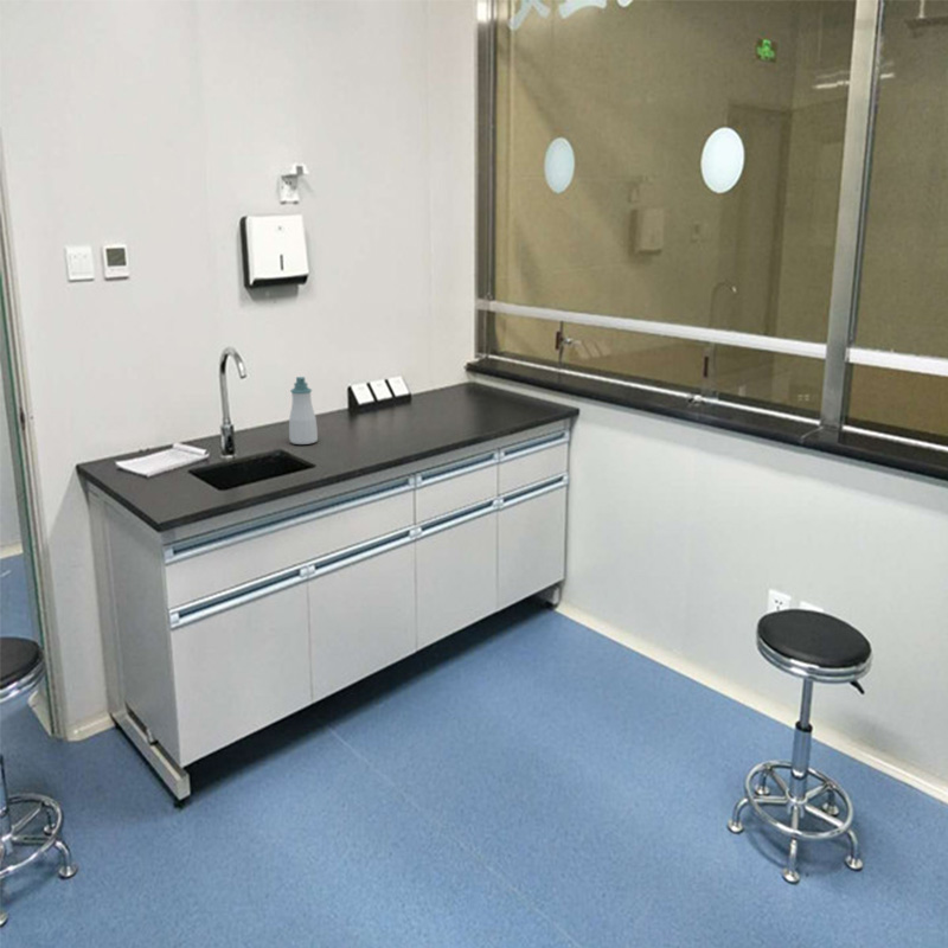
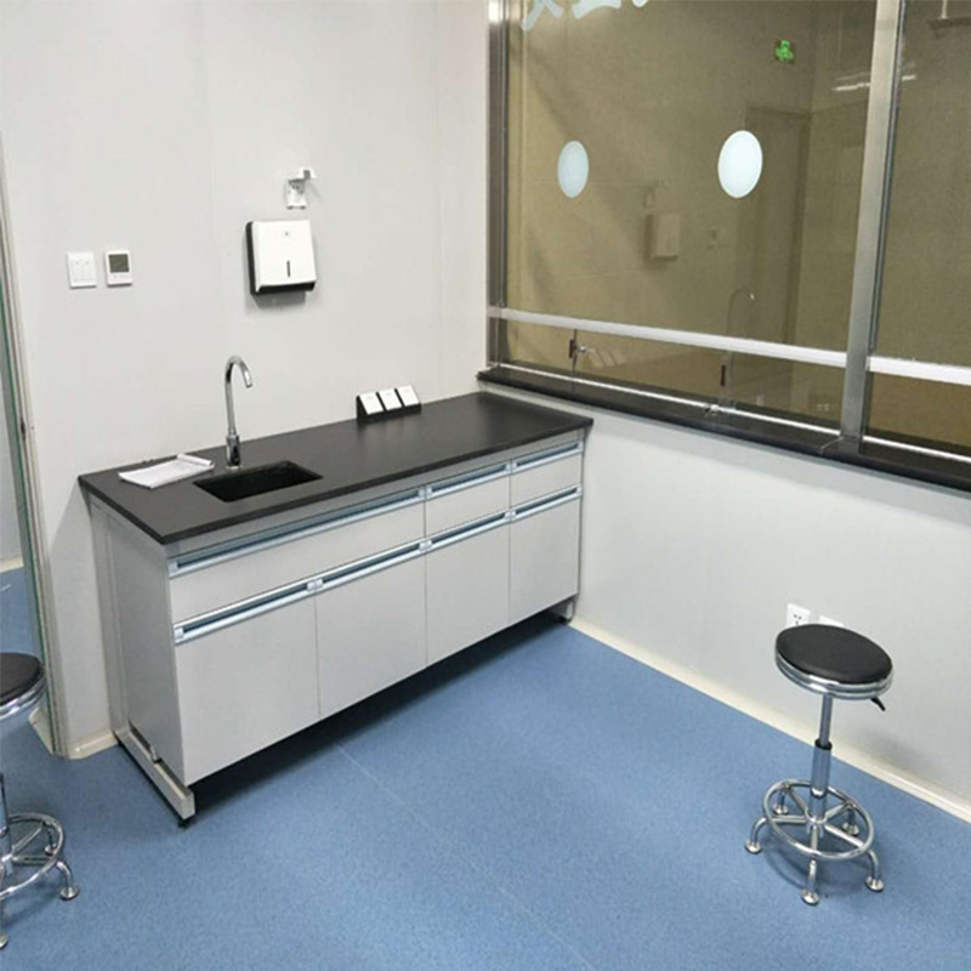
- soap bottle [288,376,319,446]
